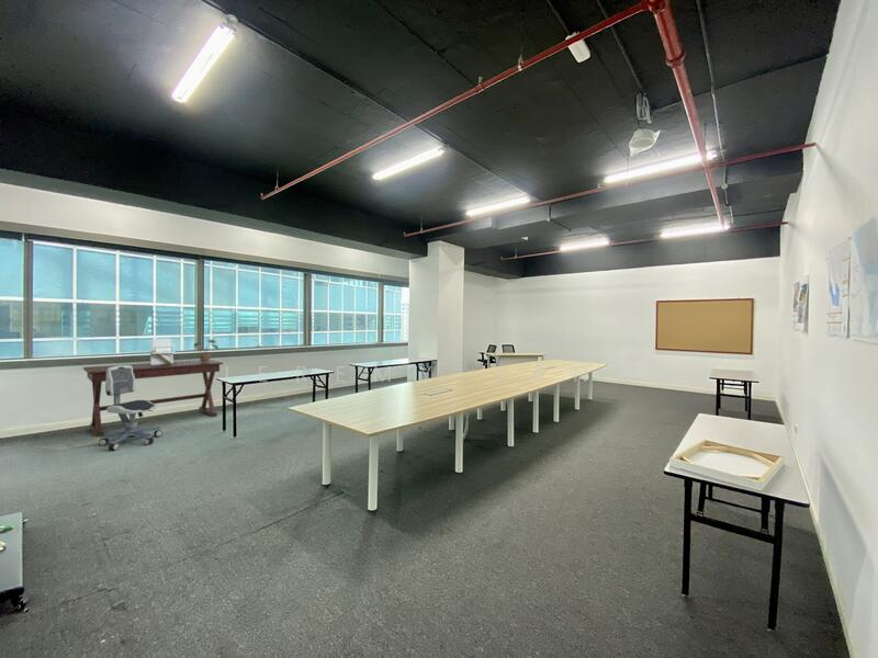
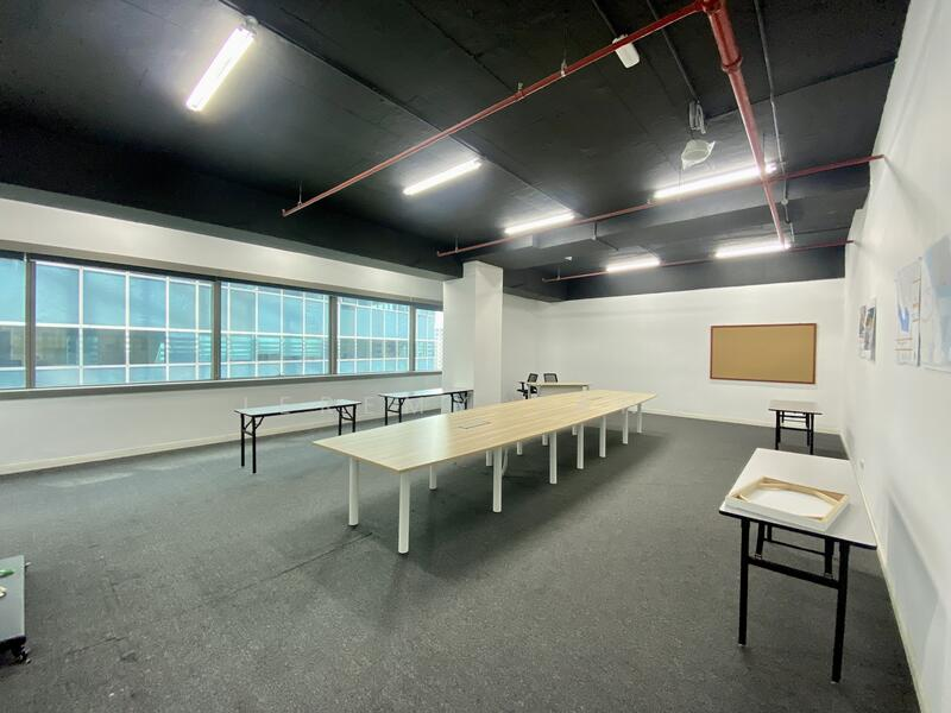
- office chair [98,364,164,452]
- desk [82,359,224,438]
- potted plant [190,338,219,363]
- letter holder [146,338,177,366]
